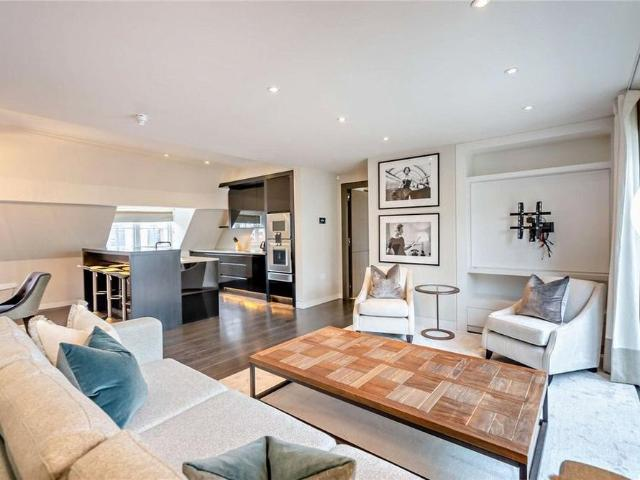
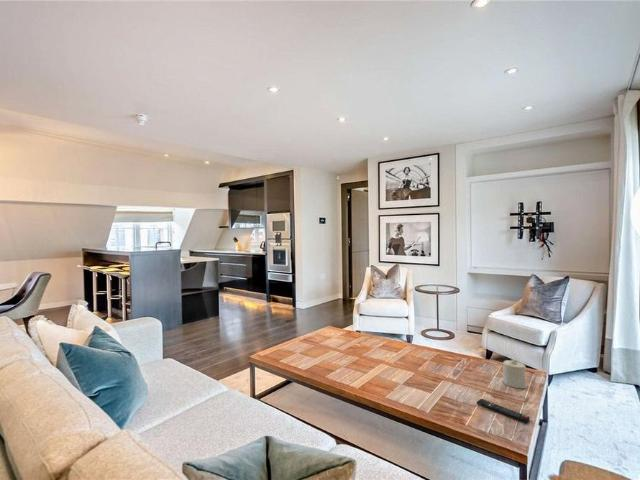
+ candle [502,359,527,389]
+ remote control [476,398,531,424]
